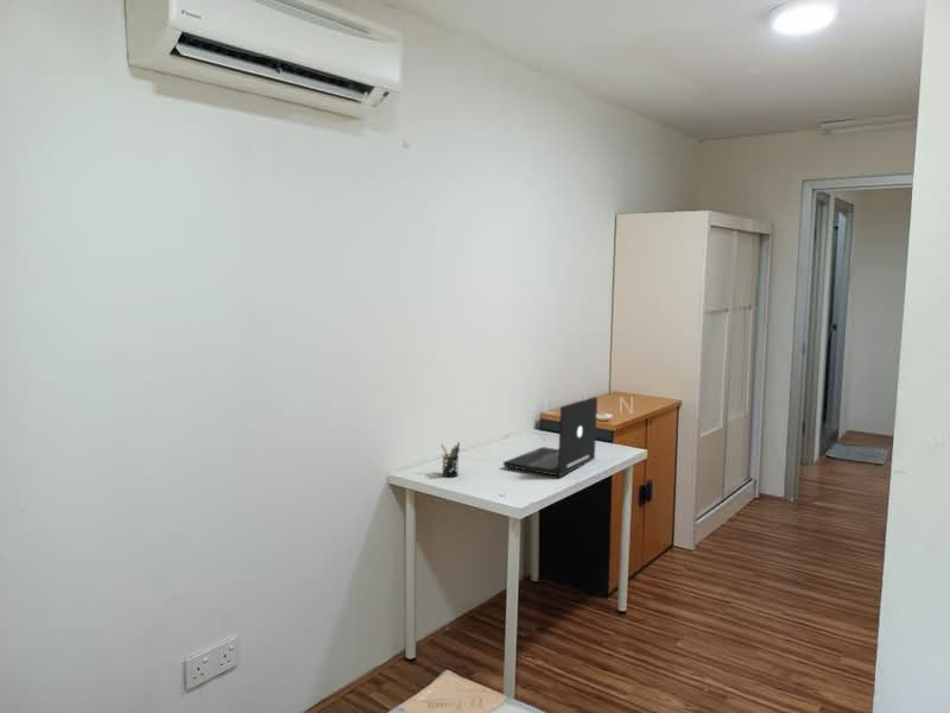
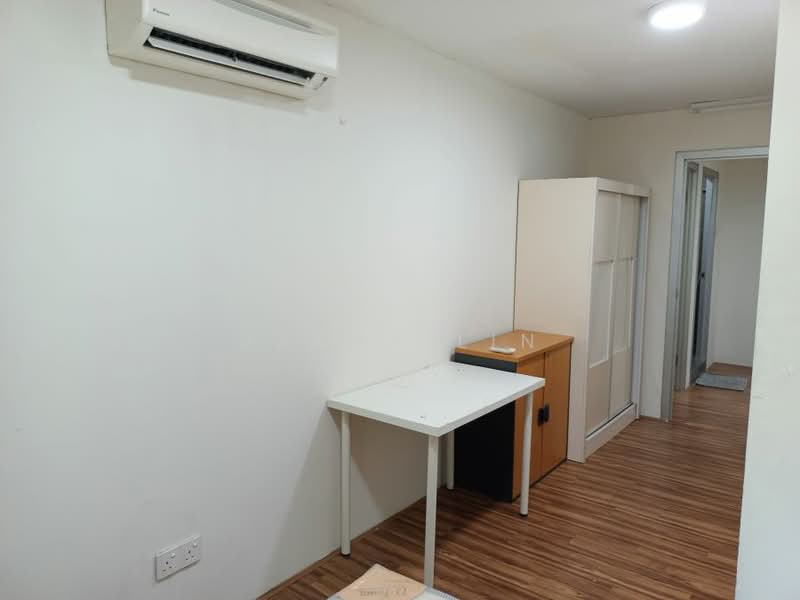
- laptop [502,396,598,478]
- pen holder [439,441,461,478]
